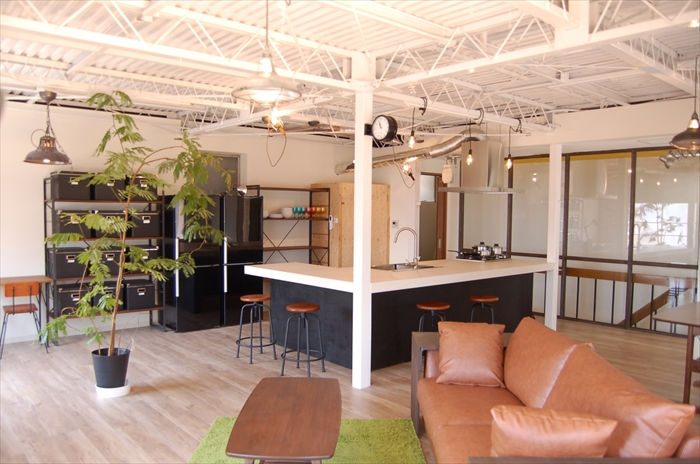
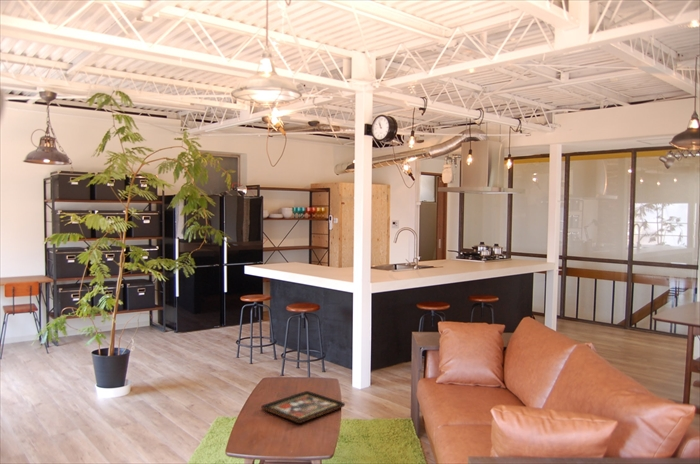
+ decorative tray [260,390,346,424]
